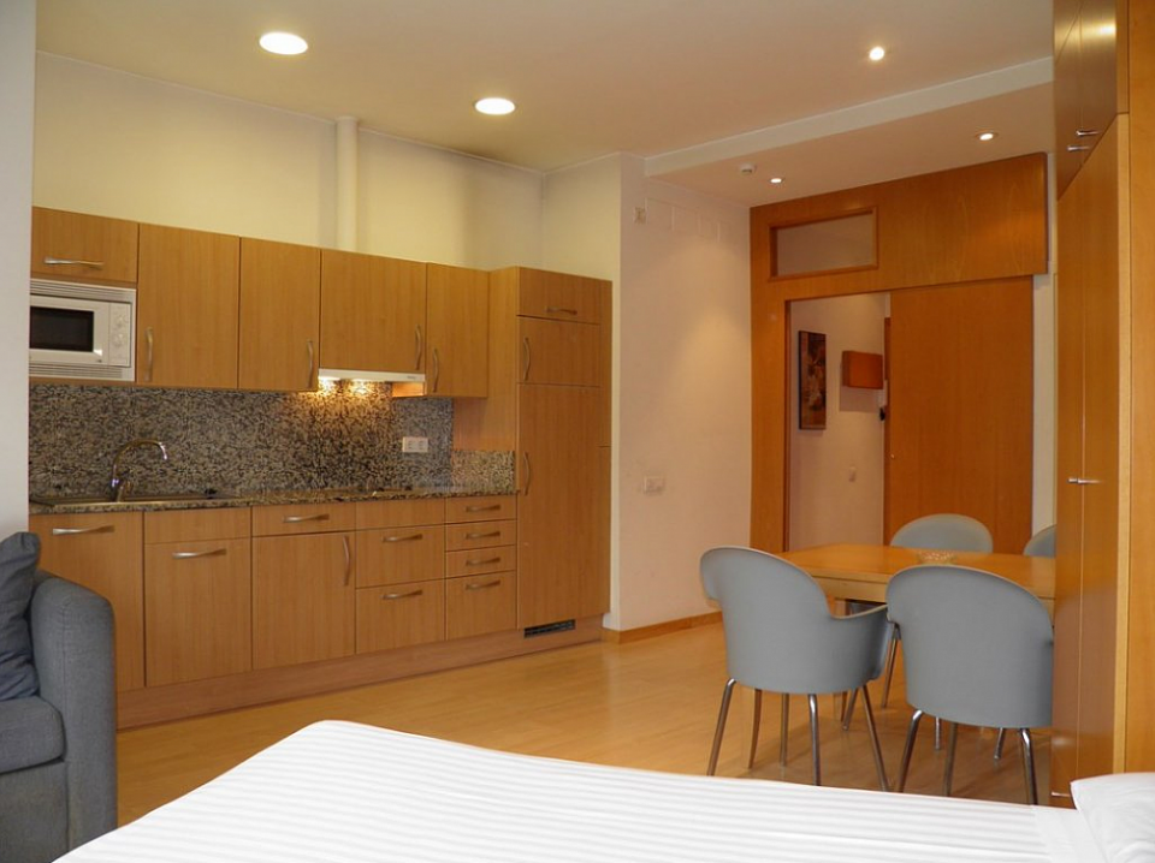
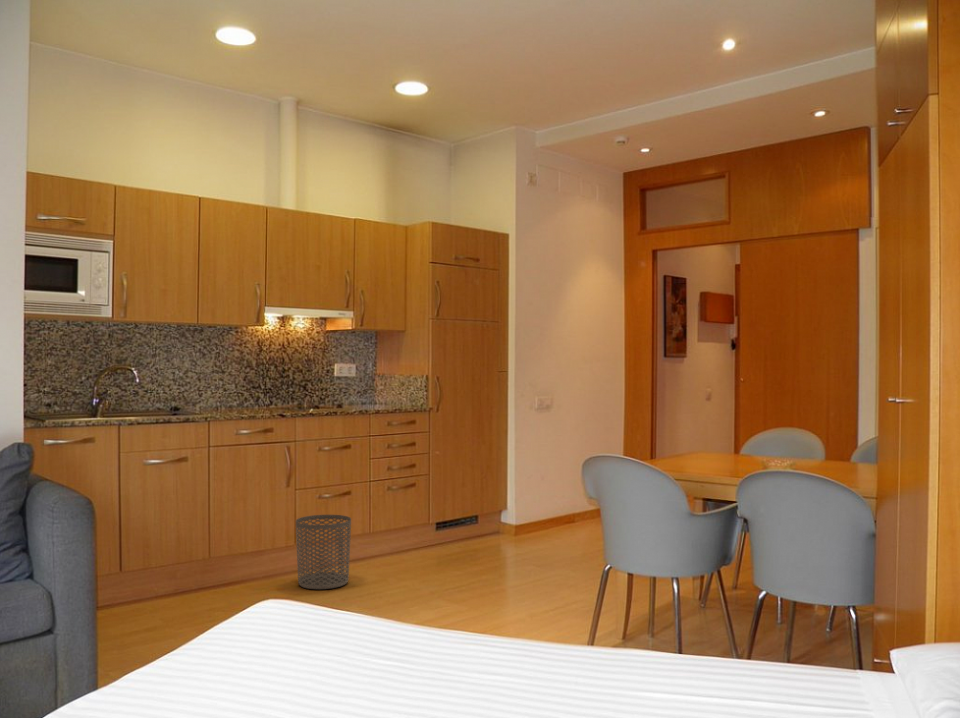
+ waste bin [295,514,352,590]
